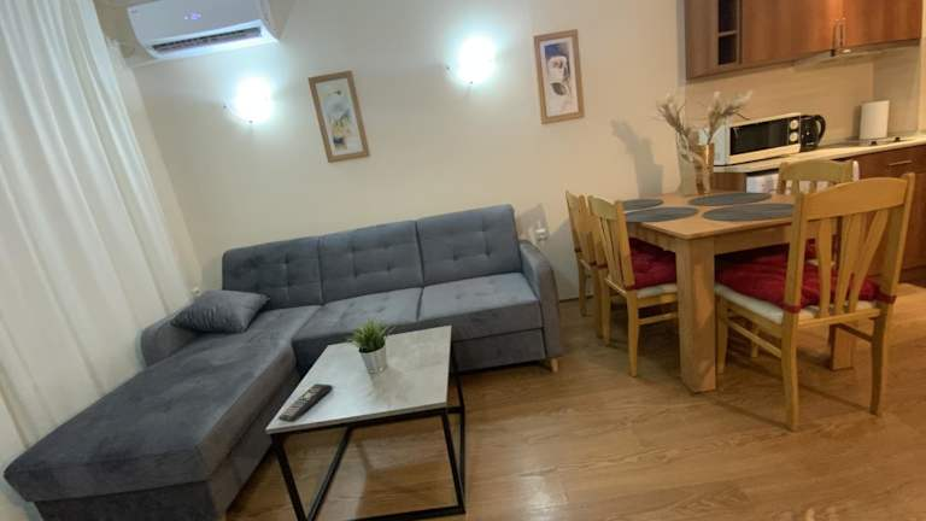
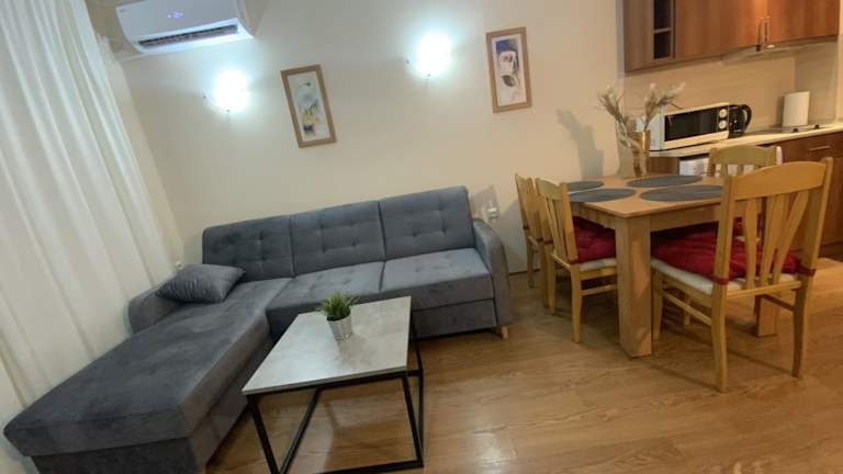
- remote control [277,382,334,423]
